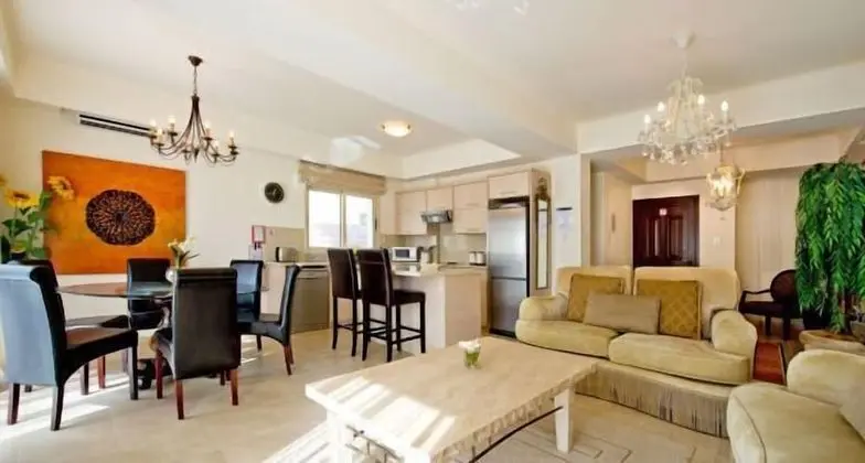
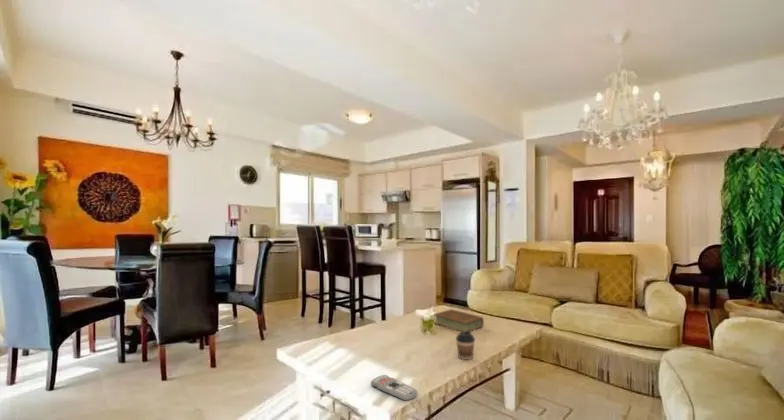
+ remote control [370,374,418,402]
+ book [433,308,485,333]
+ coffee cup [455,331,476,361]
